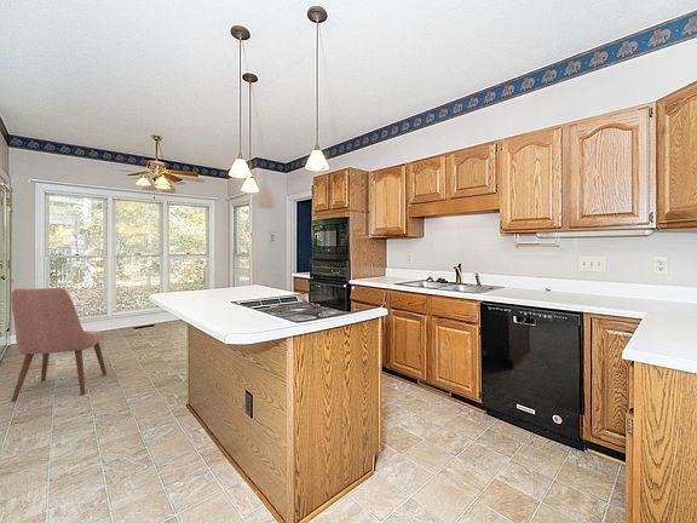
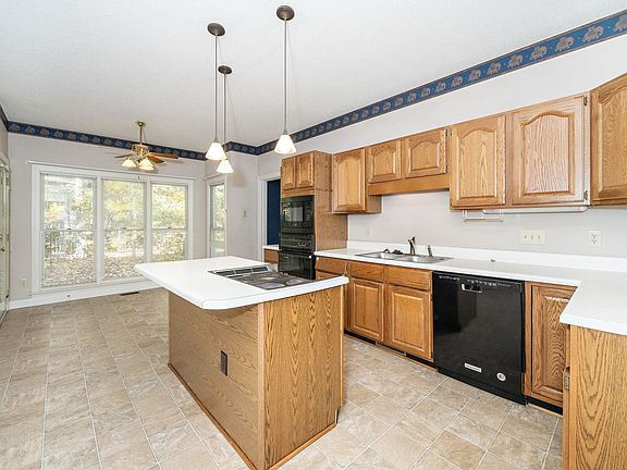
- chair [10,287,108,403]
